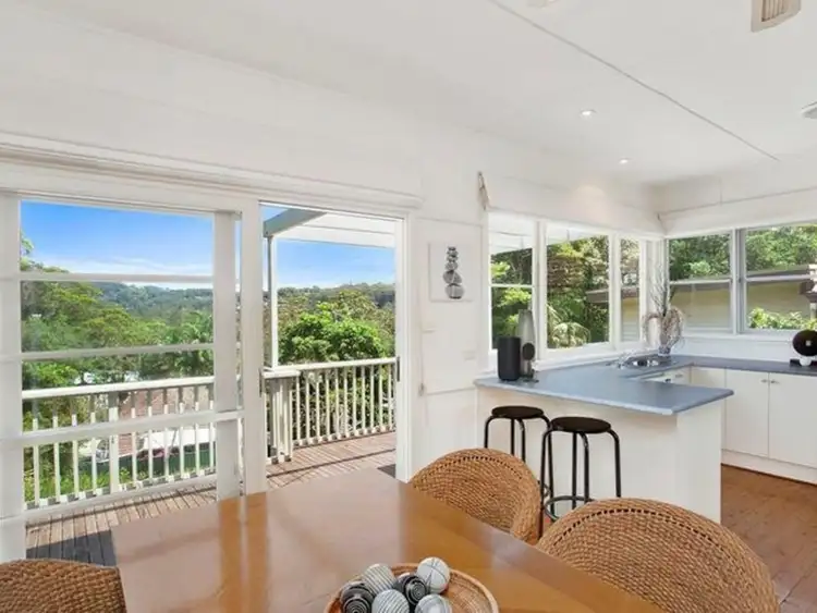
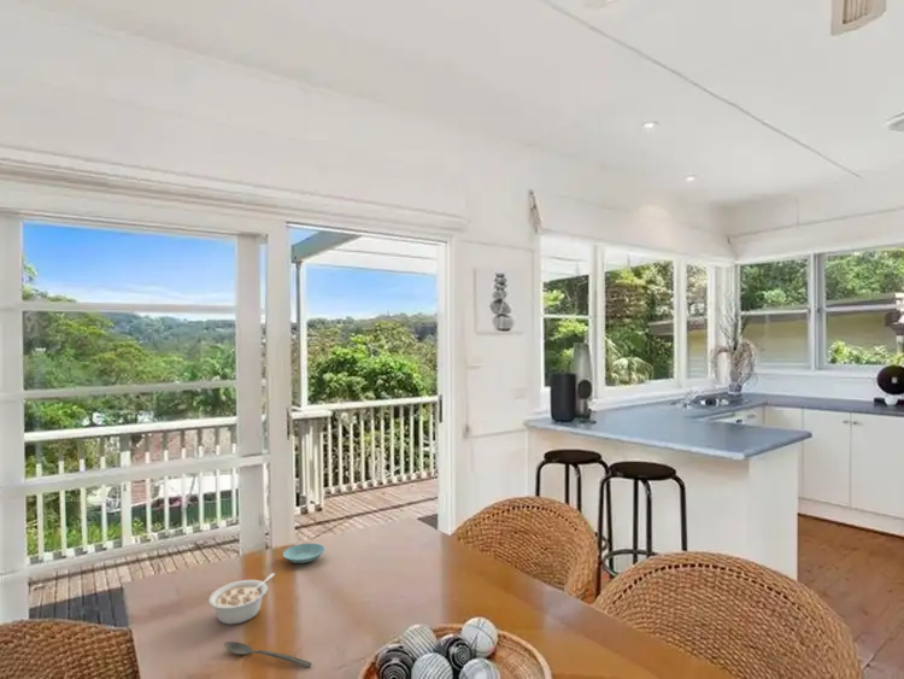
+ saucer [282,543,327,564]
+ spoon [223,640,313,668]
+ legume [207,573,276,626]
